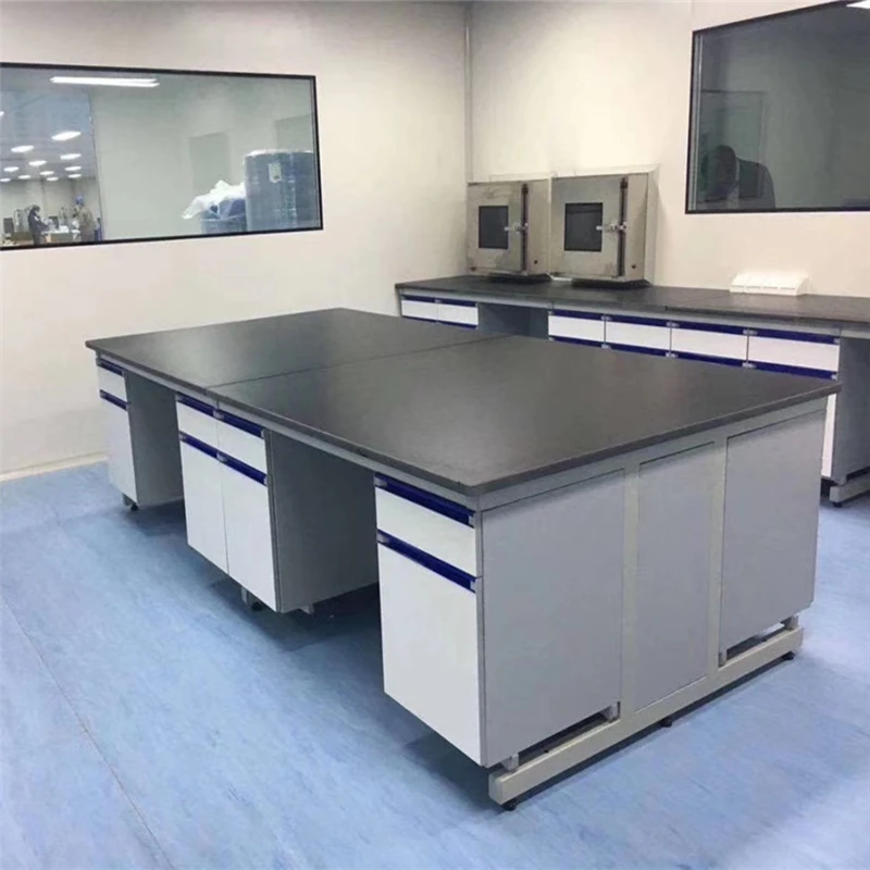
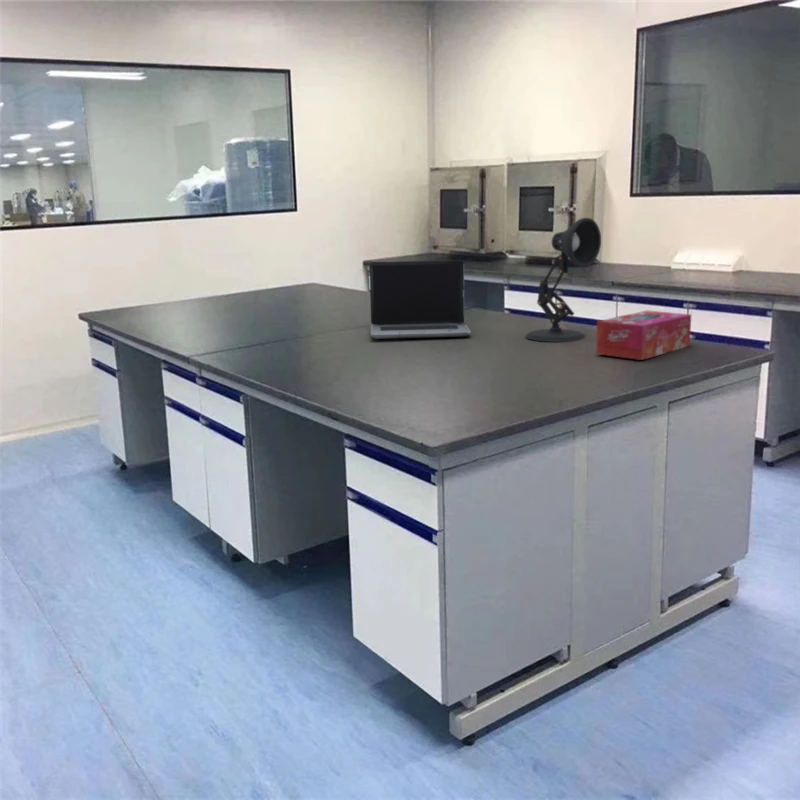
+ tissue box [595,310,693,361]
+ desk lamp [524,217,602,343]
+ laptop computer [369,259,472,340]
